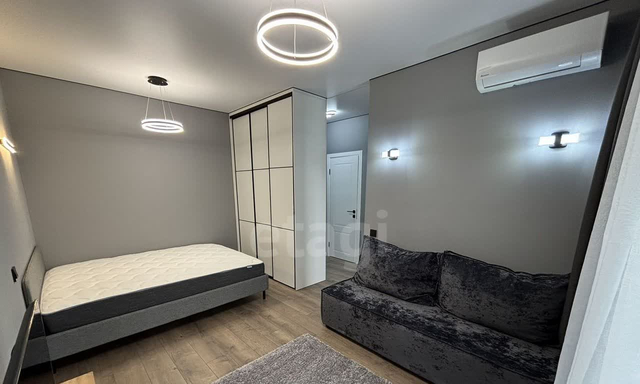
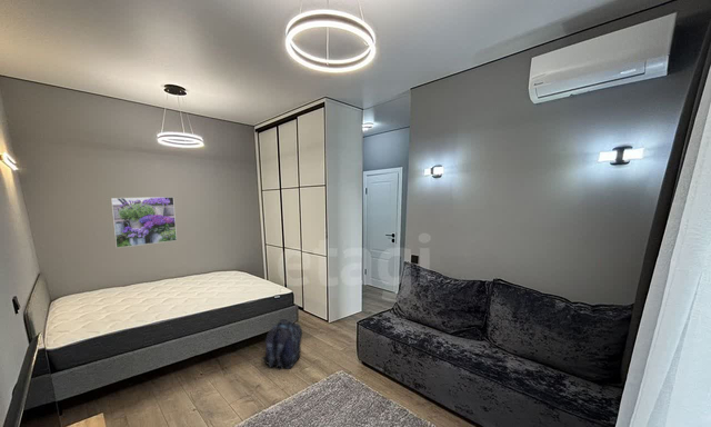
+ backpack [261,318,303,371]
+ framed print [110,196,178,249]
